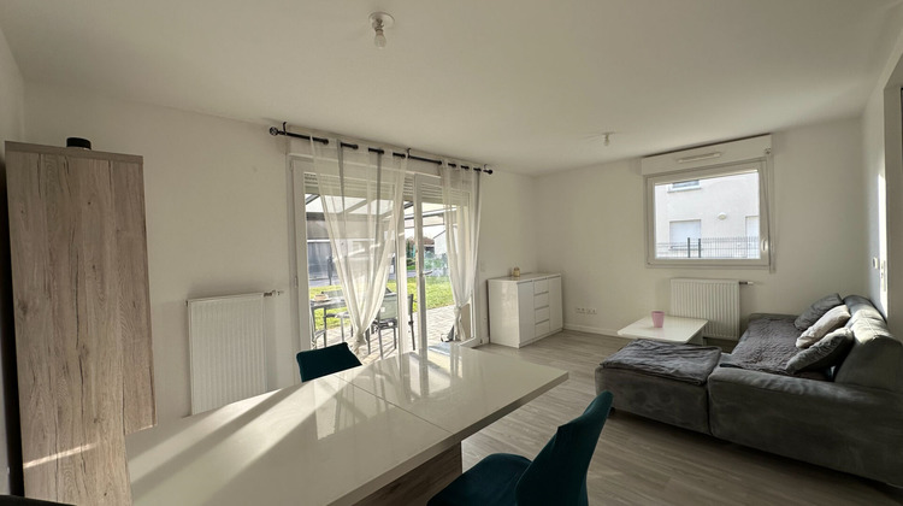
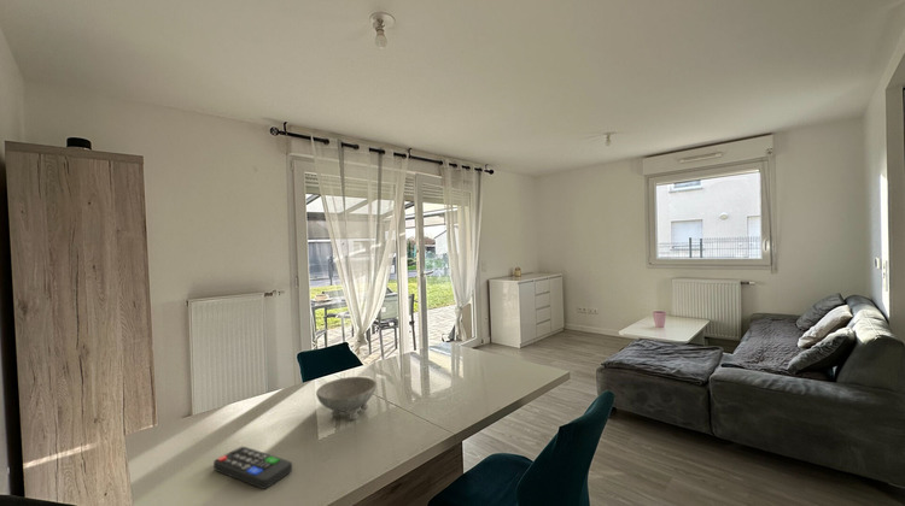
+ bowl [315,376,378,420]
+ remote control [212,446,293,490]
